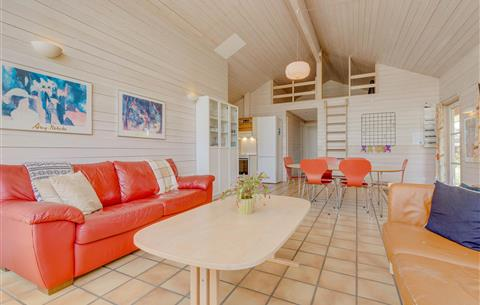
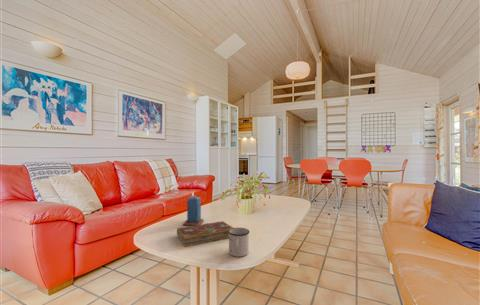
+ candle [182,192,205,226]
+ book [176,220,234,248]
+ mug [228,227,250,258]
